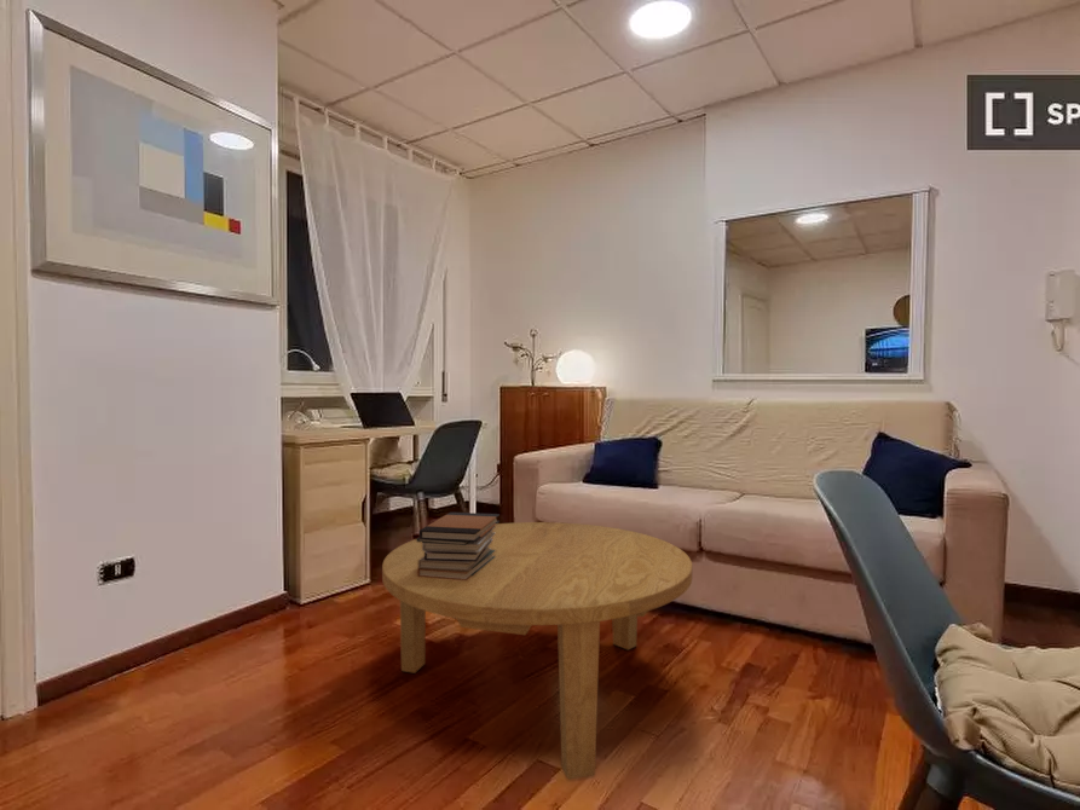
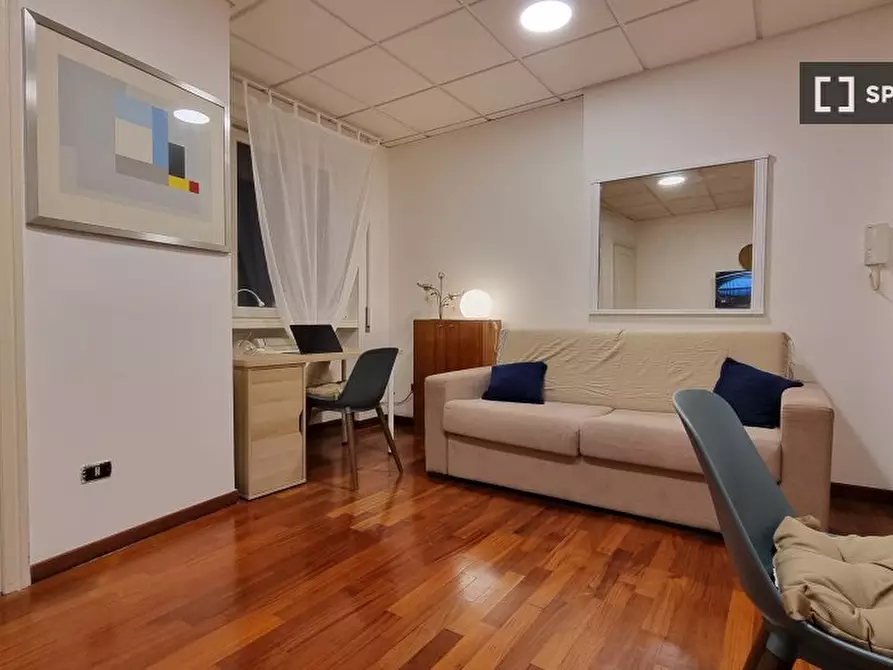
- book stack [415,511,501,580]
- coffee table [381,521,693,780]
